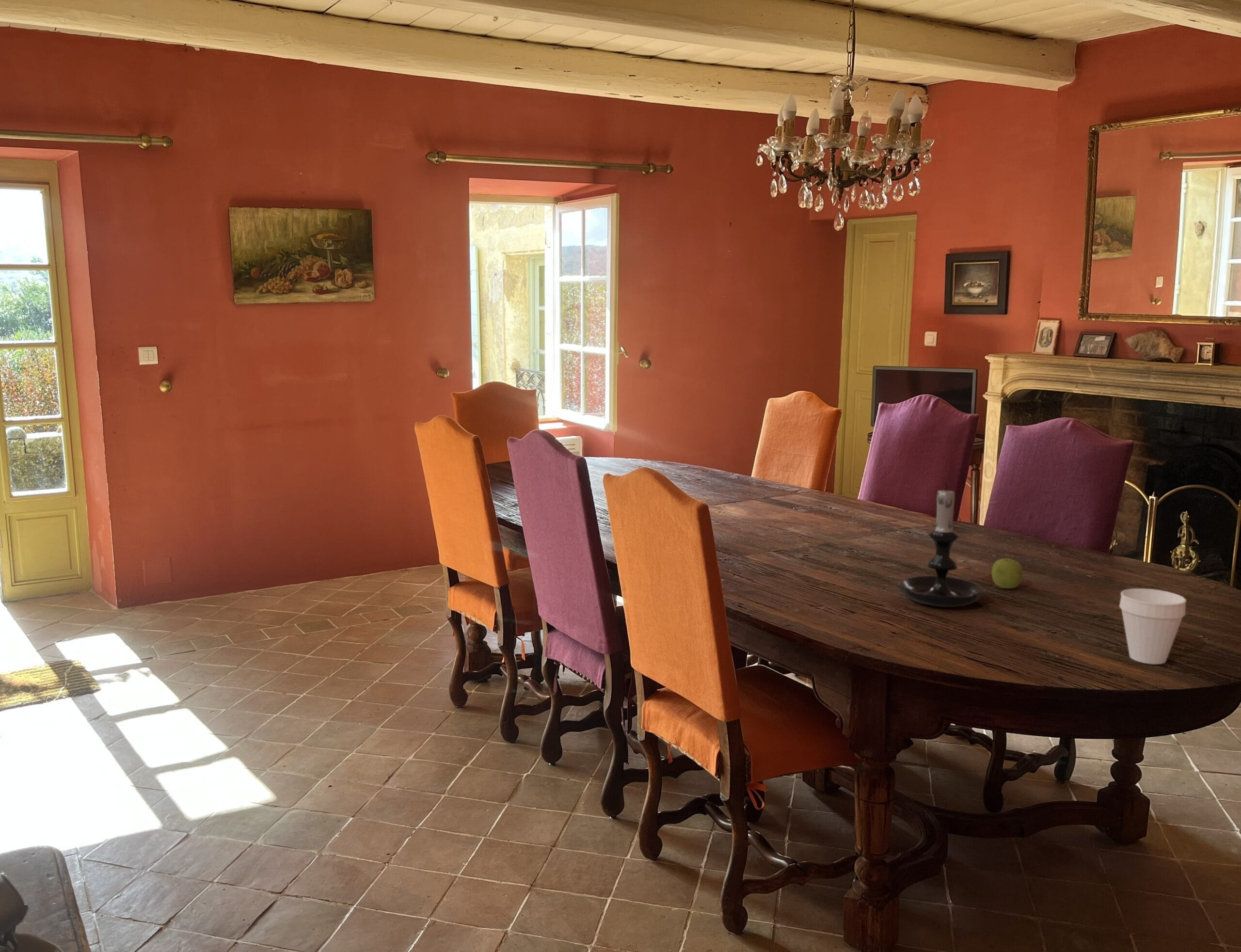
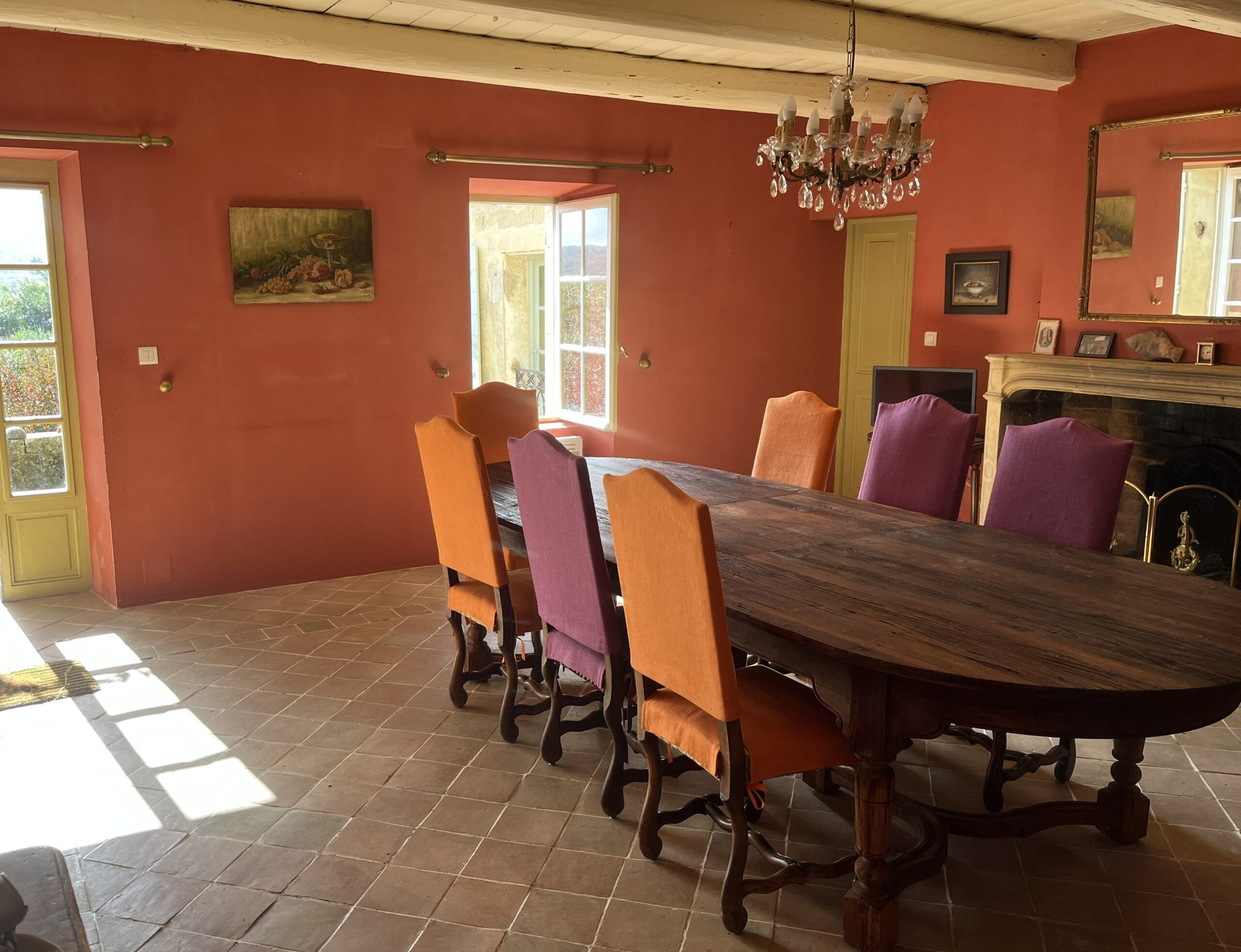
- cup [1119,588,1187,665]
- candle holder [895,482,987,607]
- fruit [991,557,1023,589]
